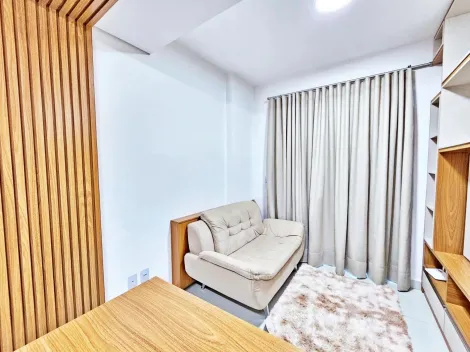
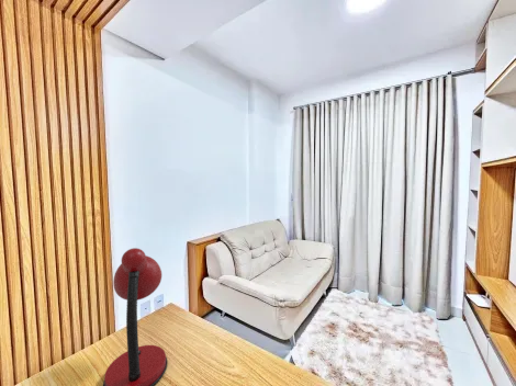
+ desk lamp [102,247,168,386]
